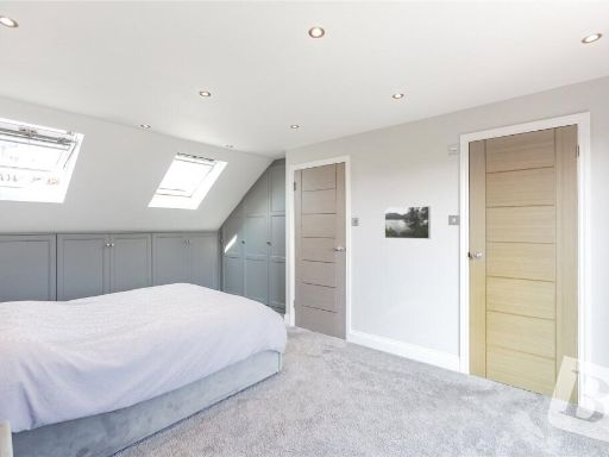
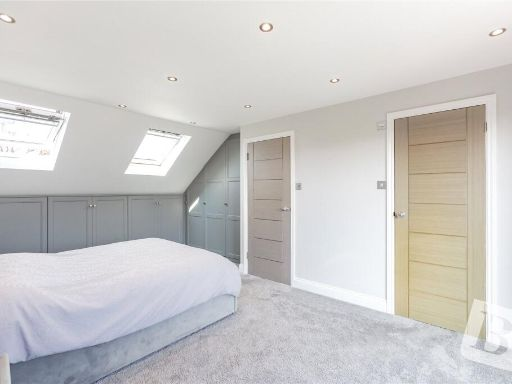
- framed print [383,205,432,240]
